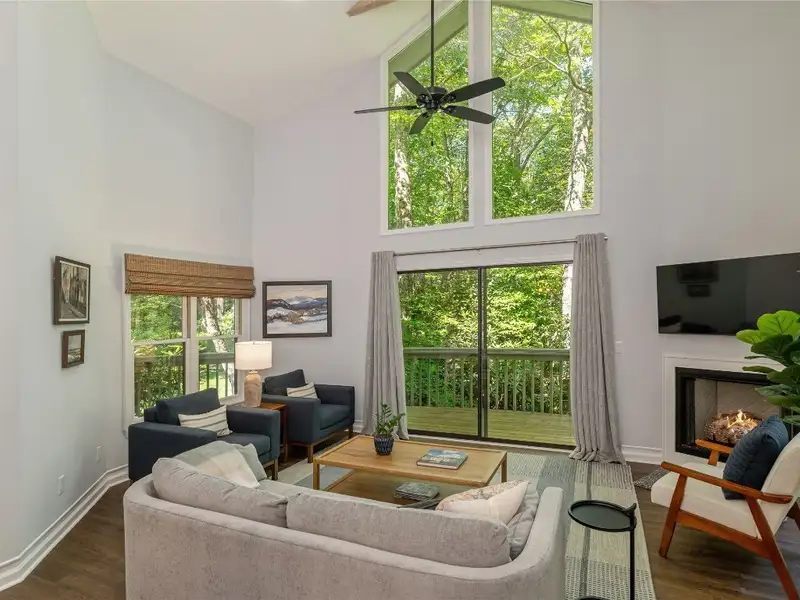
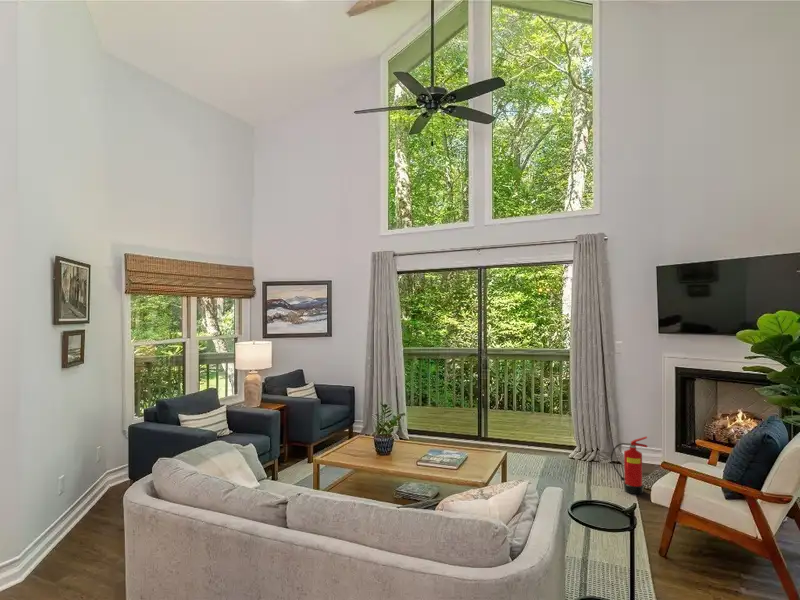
+ fire extinguisher [610,435,648,495]
